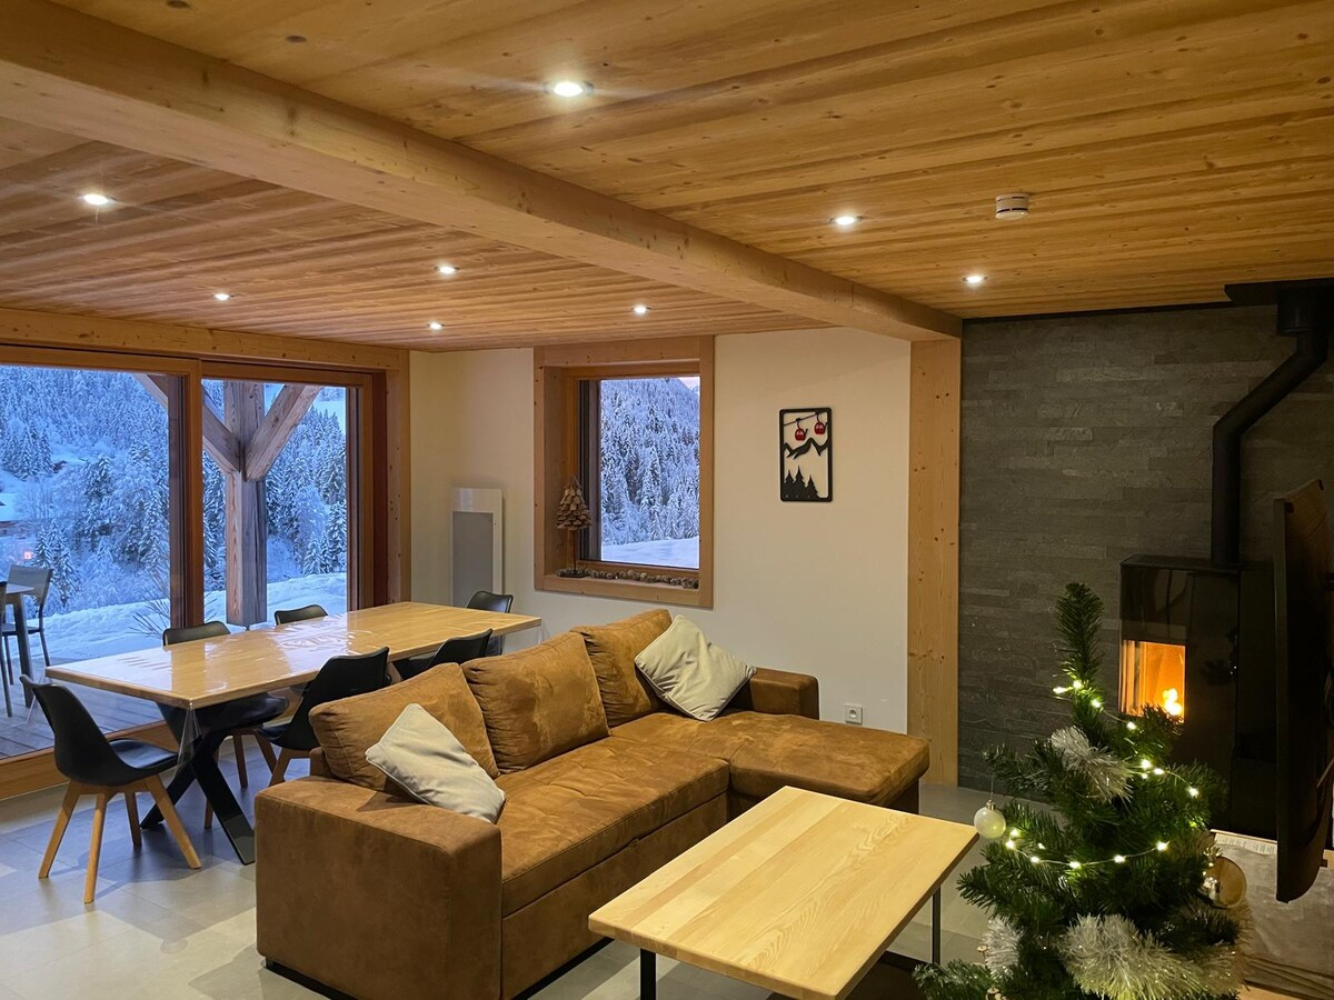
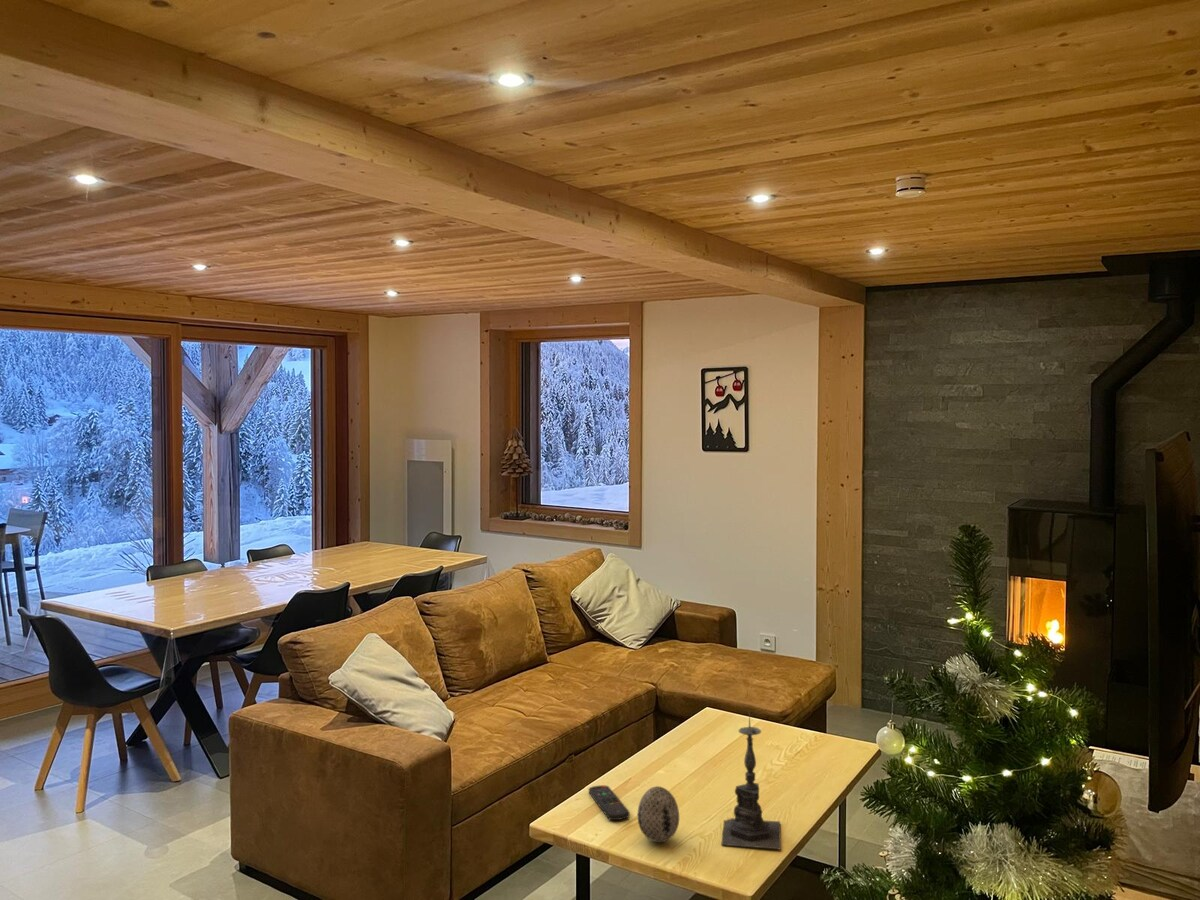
+ candle holder [720,711,782,850]
+ remote control [588,784,631,821]
+ decorative egg [637,785,680,843]
